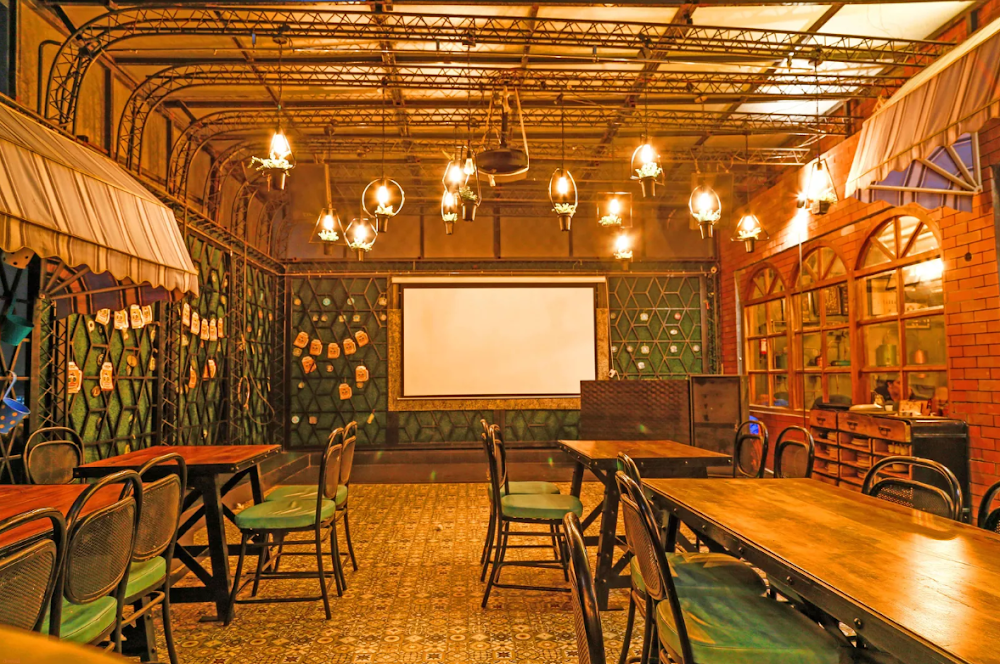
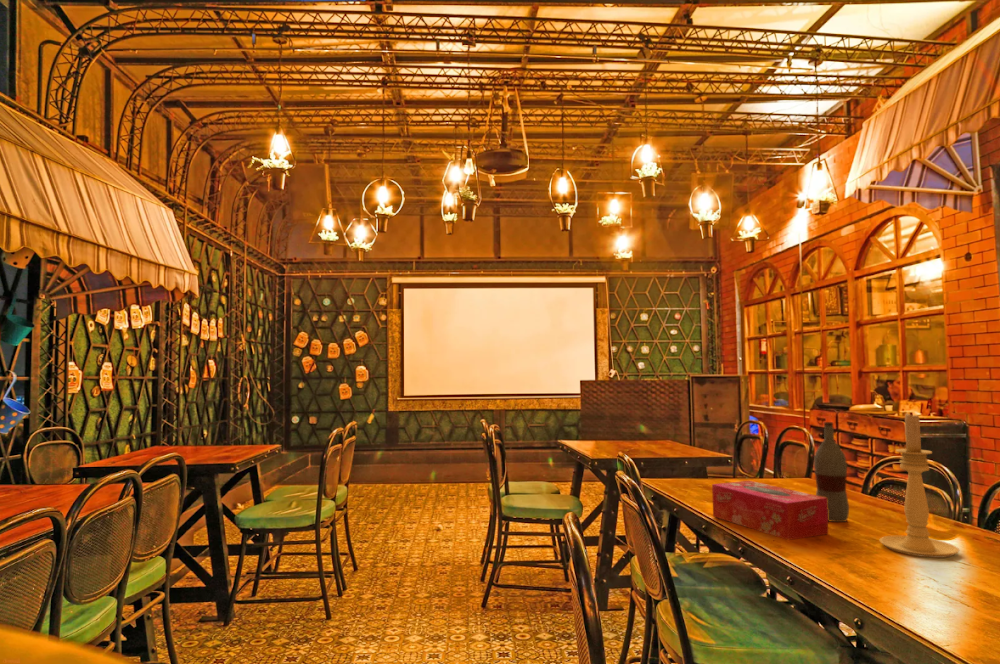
+ tissue box [711,480,829,541]
+ bottle [813,421,850,523]
+ candle holder [879,411,961,559]
